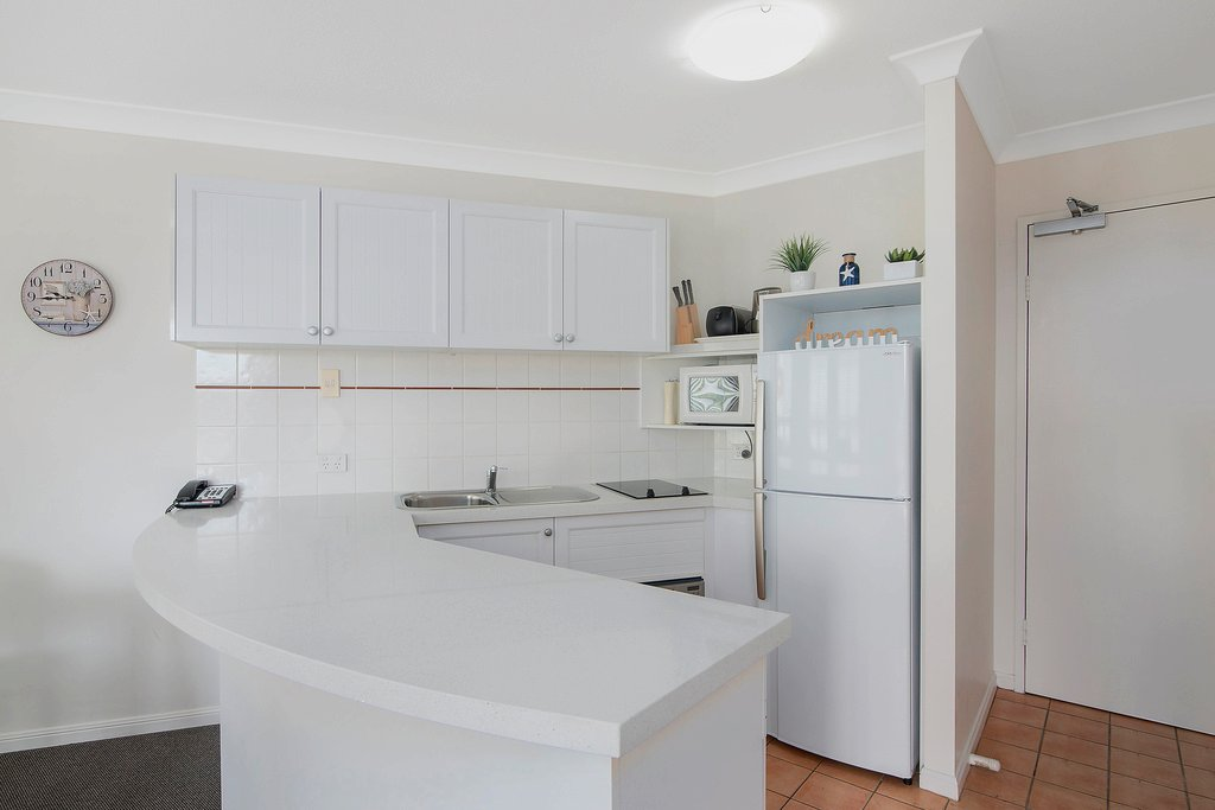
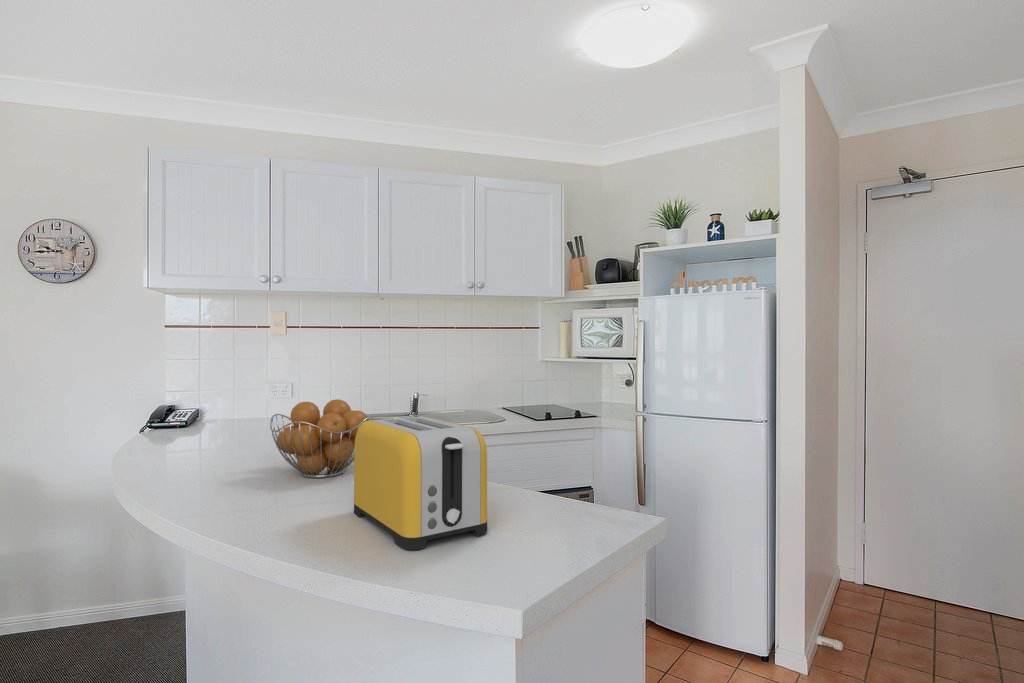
+ toaster [353,415,488,551]
+ fruit basket [269,398,374,479]
